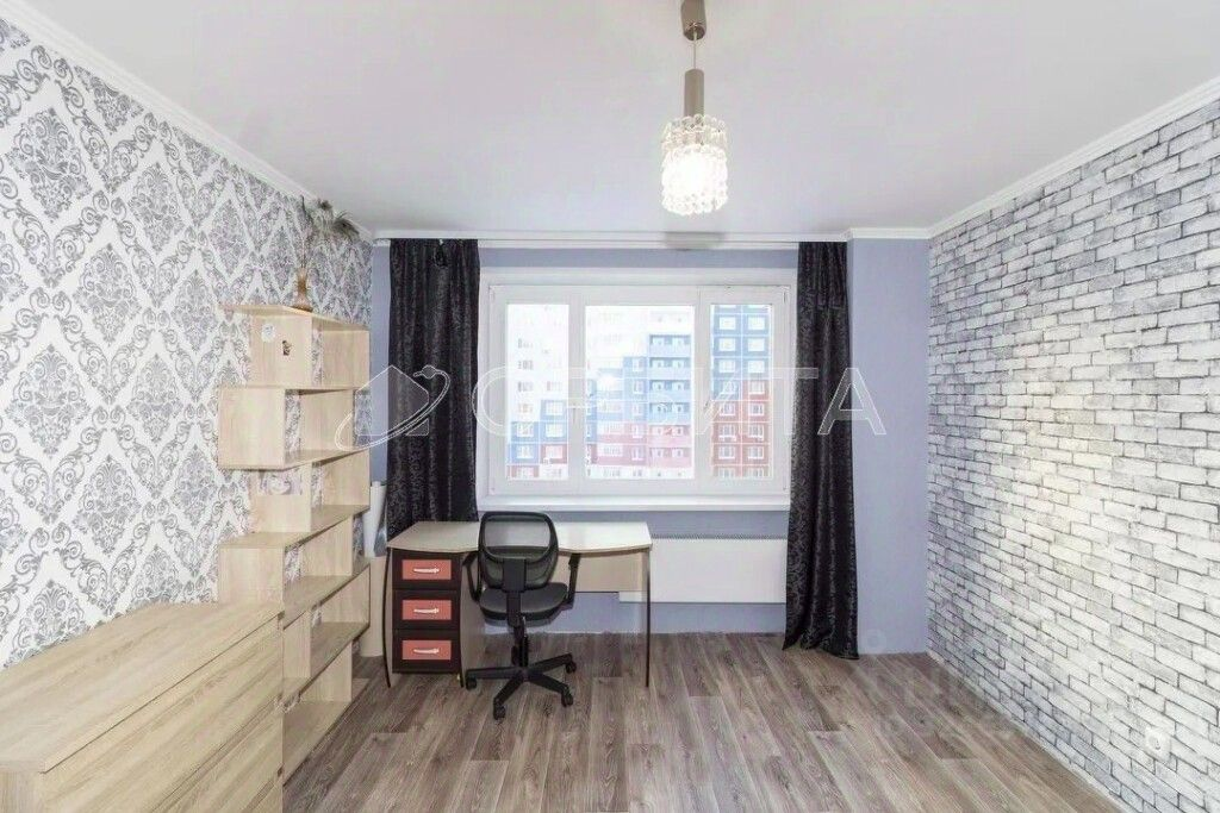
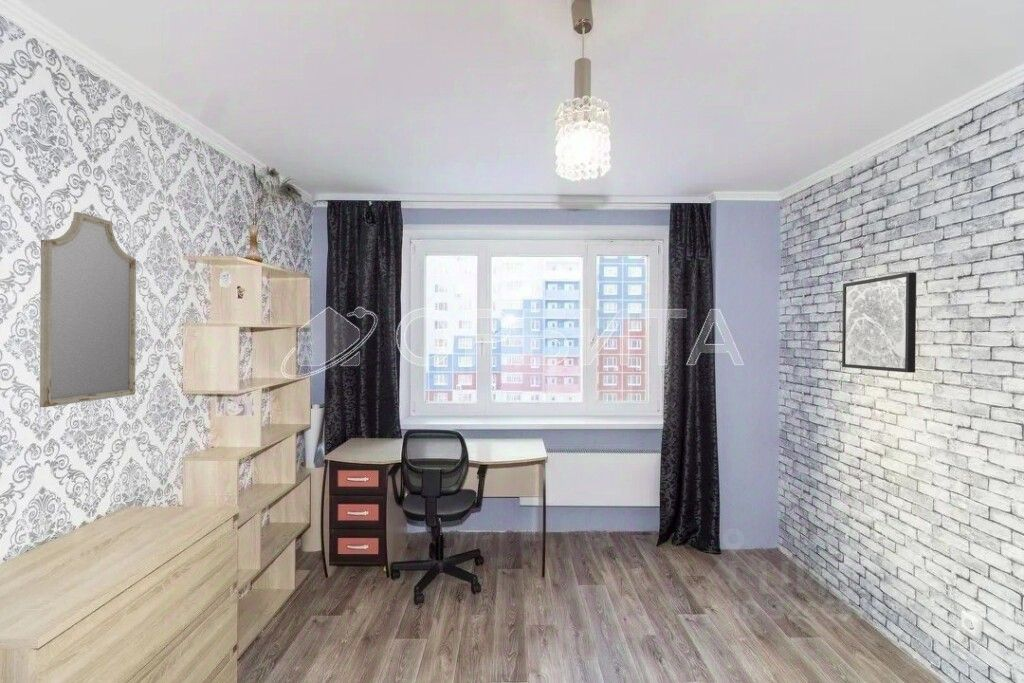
+ wall art [841,271,917,374]
+ home mirror [39,211,137,408]
